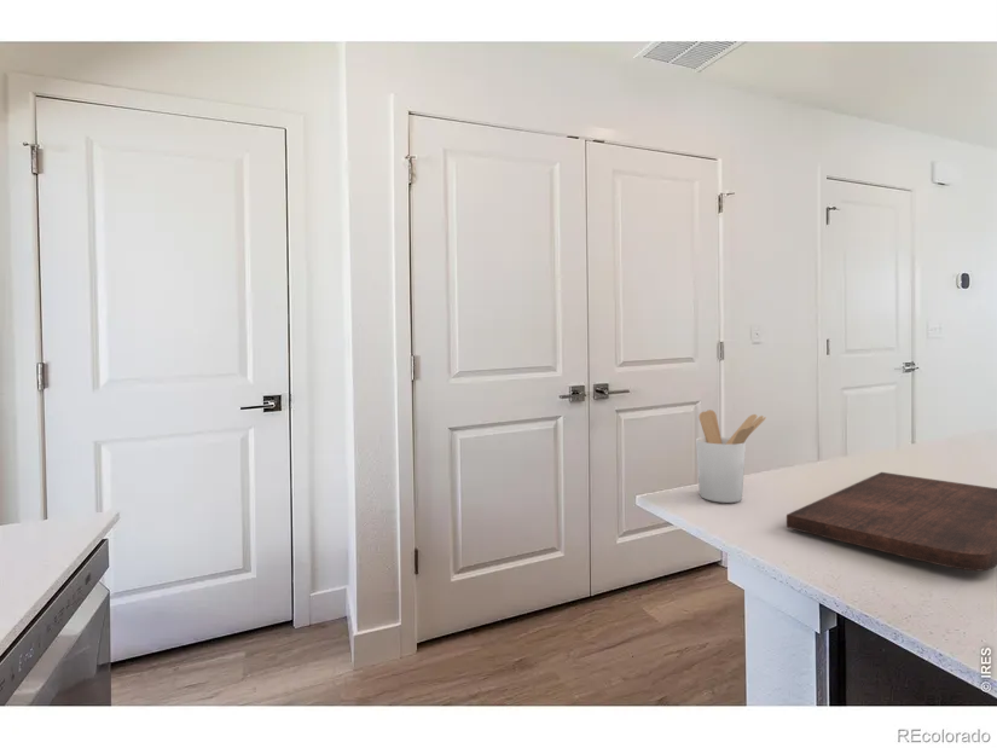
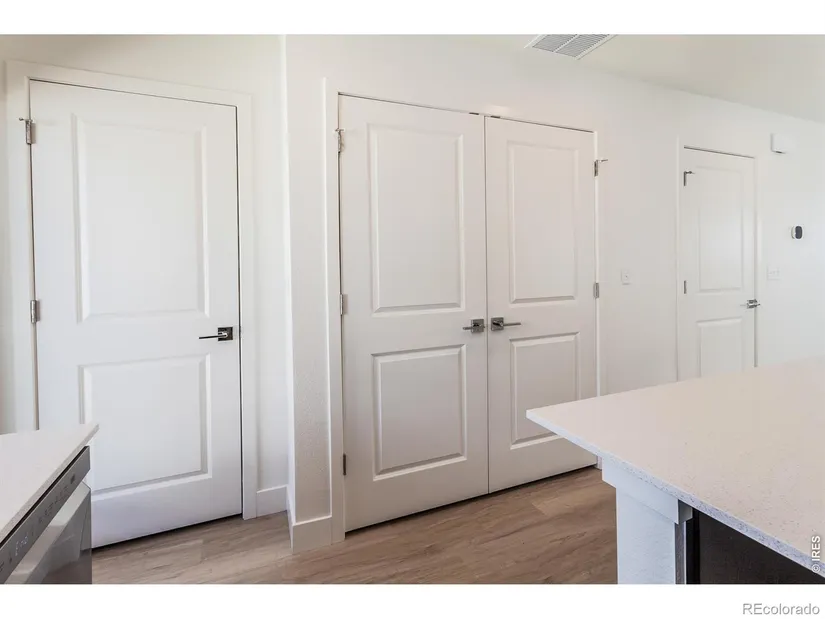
- utensil holder [695,408,767,504]
- cutting board [786,471,997,572]
